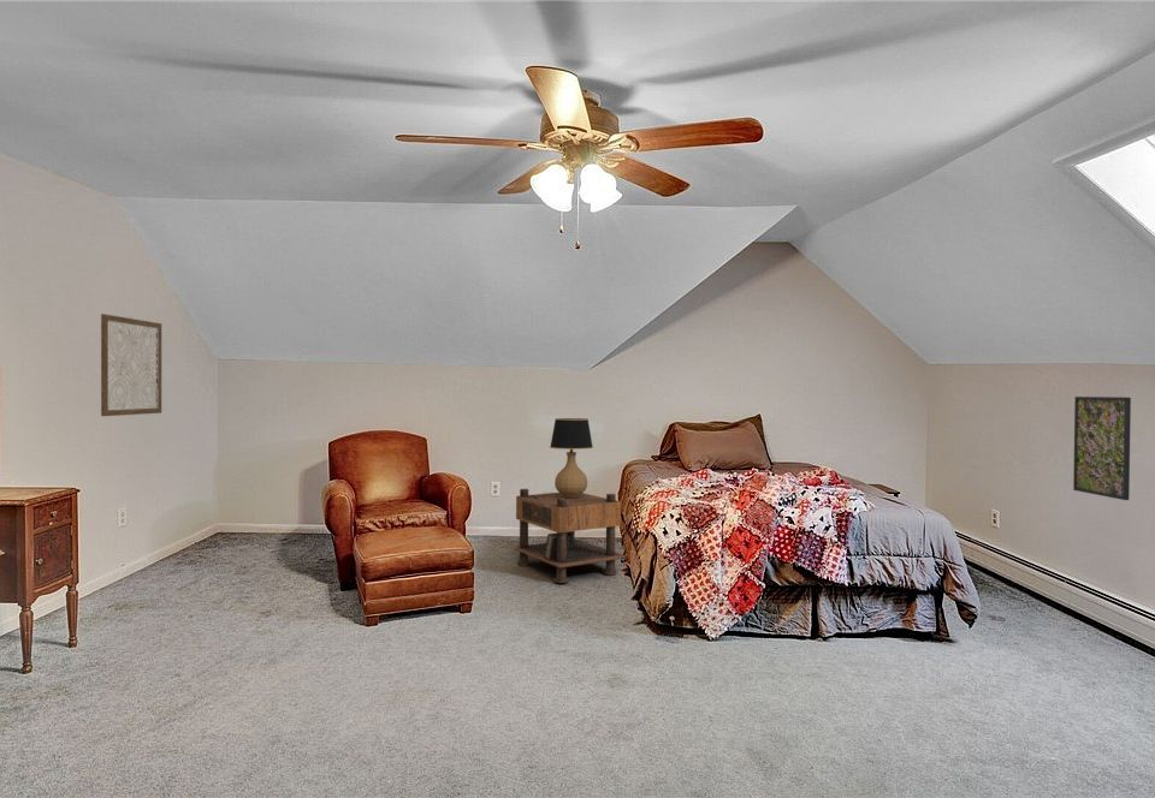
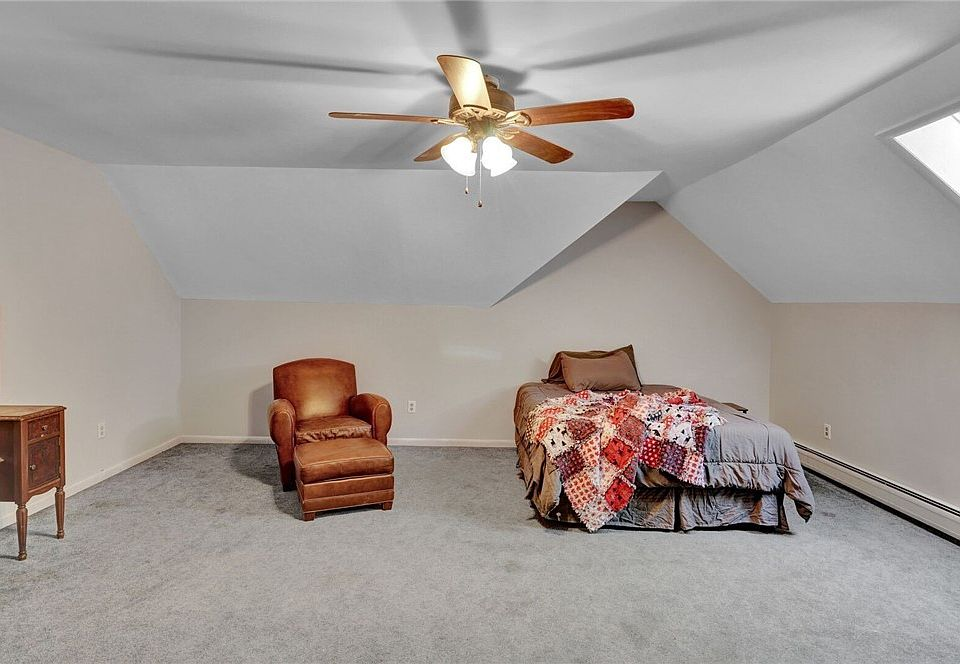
- nightstand [514,488,626,584]
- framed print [1072,395,1132,501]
- wall art [100,312,162,417]
- table lamp [534,417,594,499]
